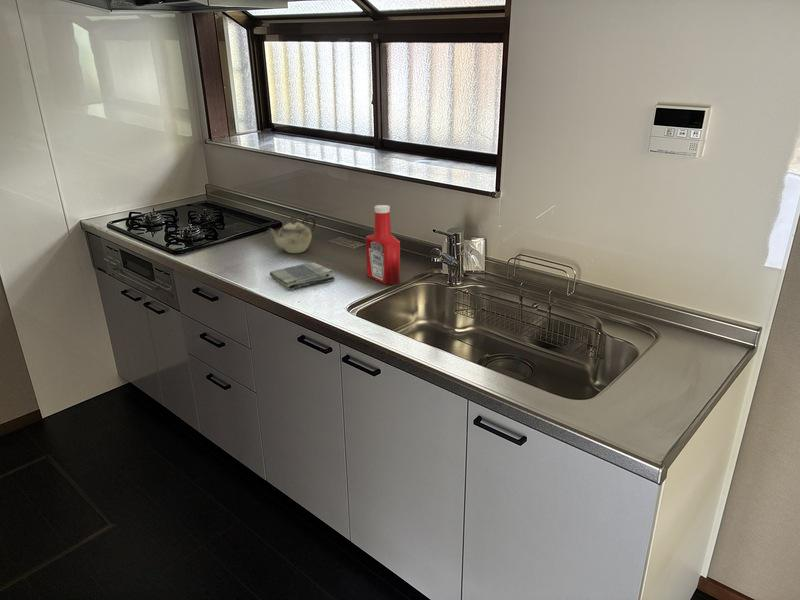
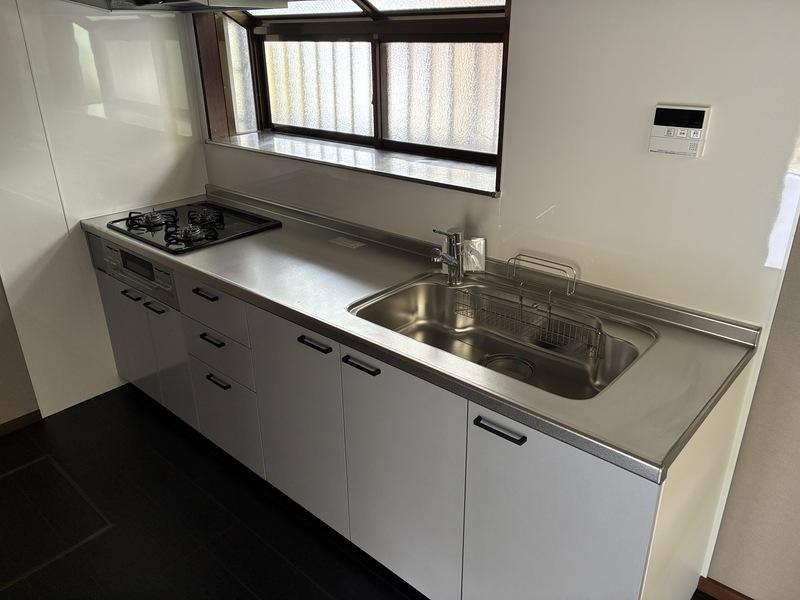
- teapot [265,215,317,254]
- soap bottle [365,204,401,286]
- dish towel [269,262,336,291]
